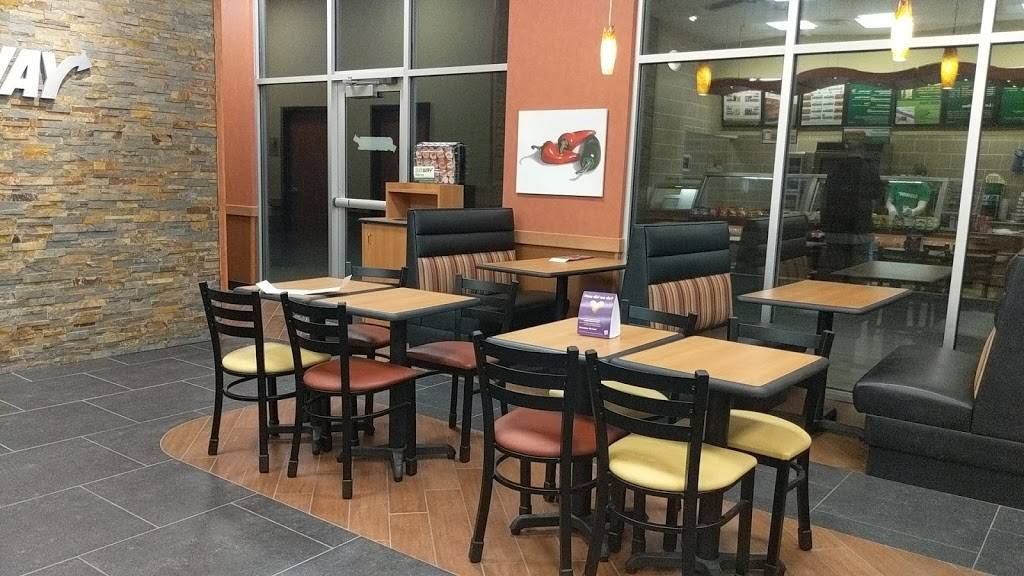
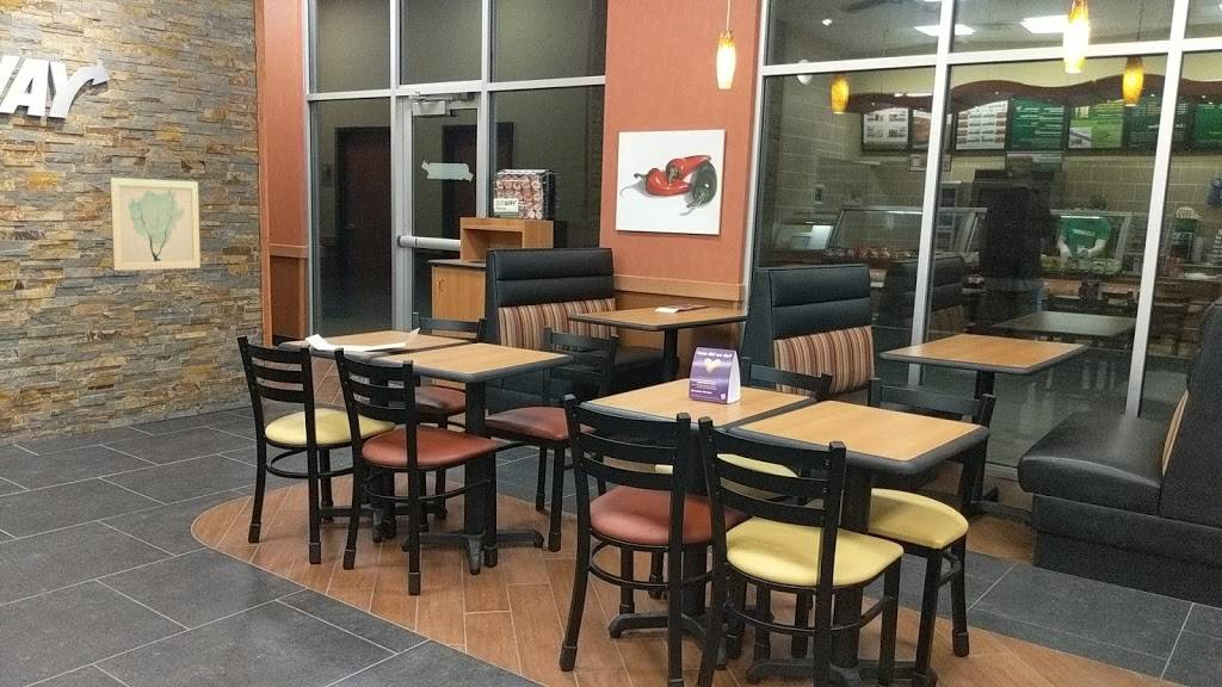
+ wall art [109,177,202,272]
